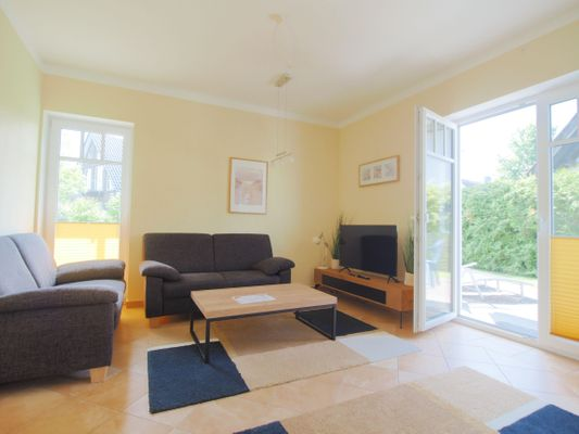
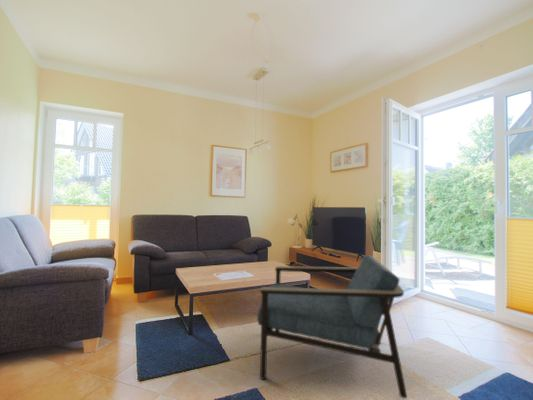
+ armchair [256,254,408,399]
